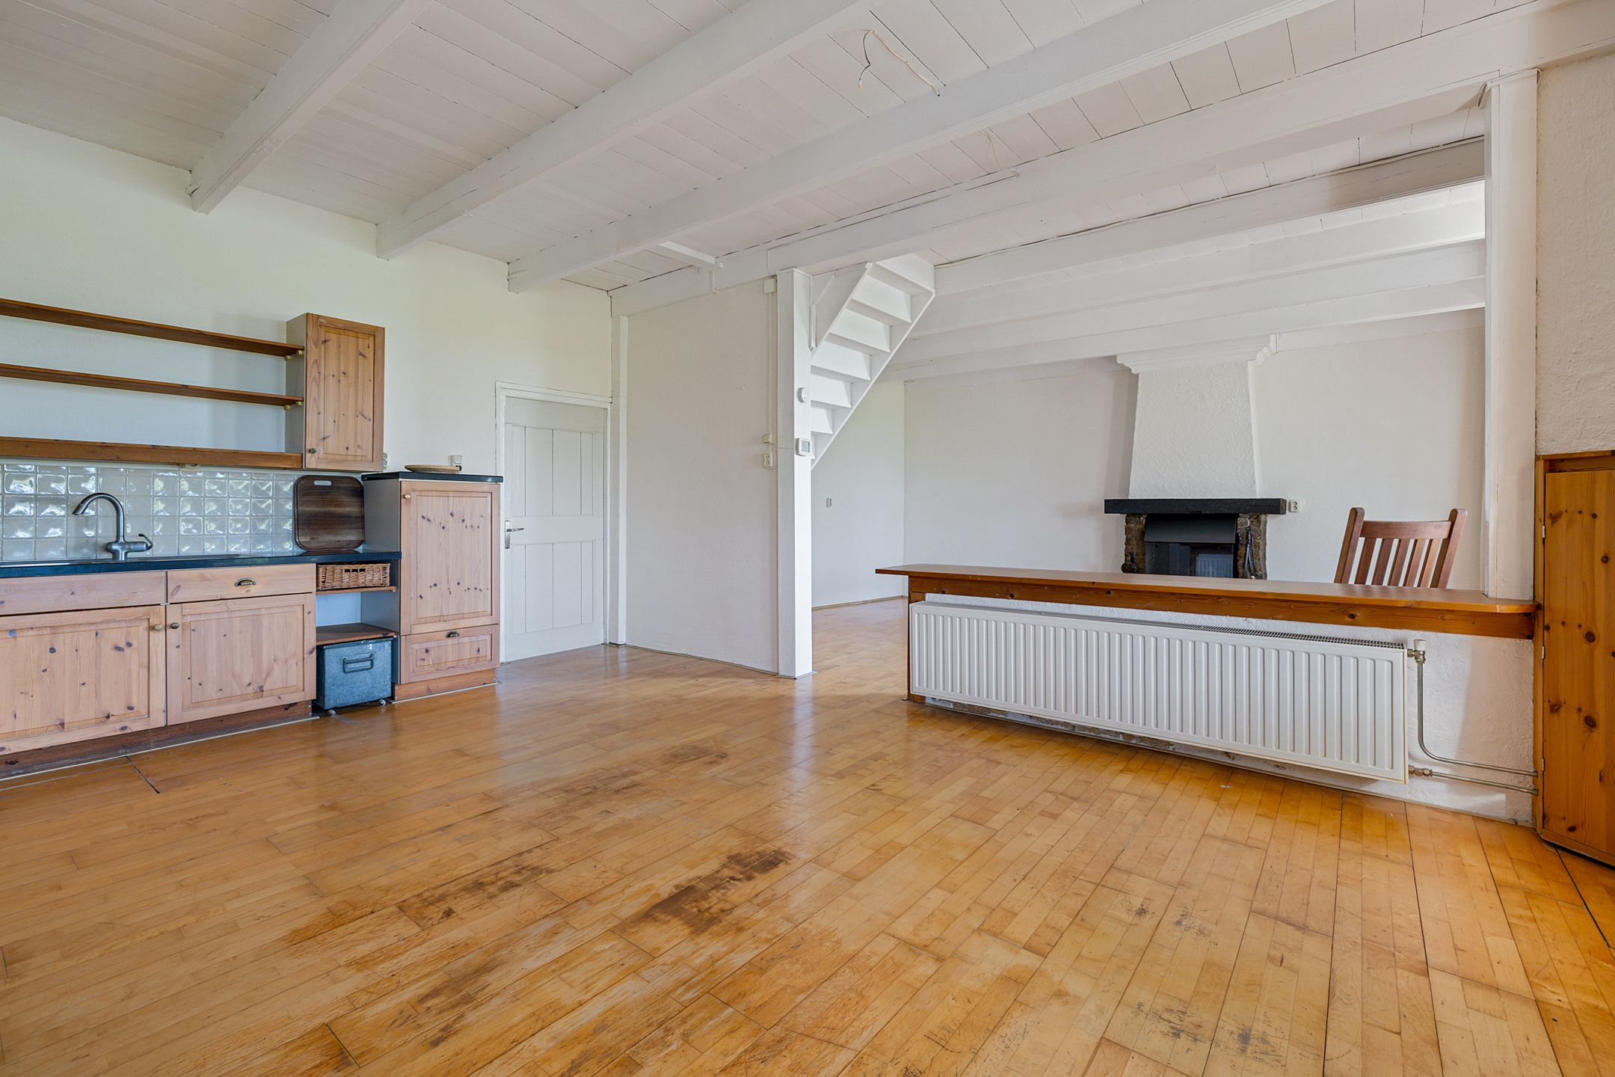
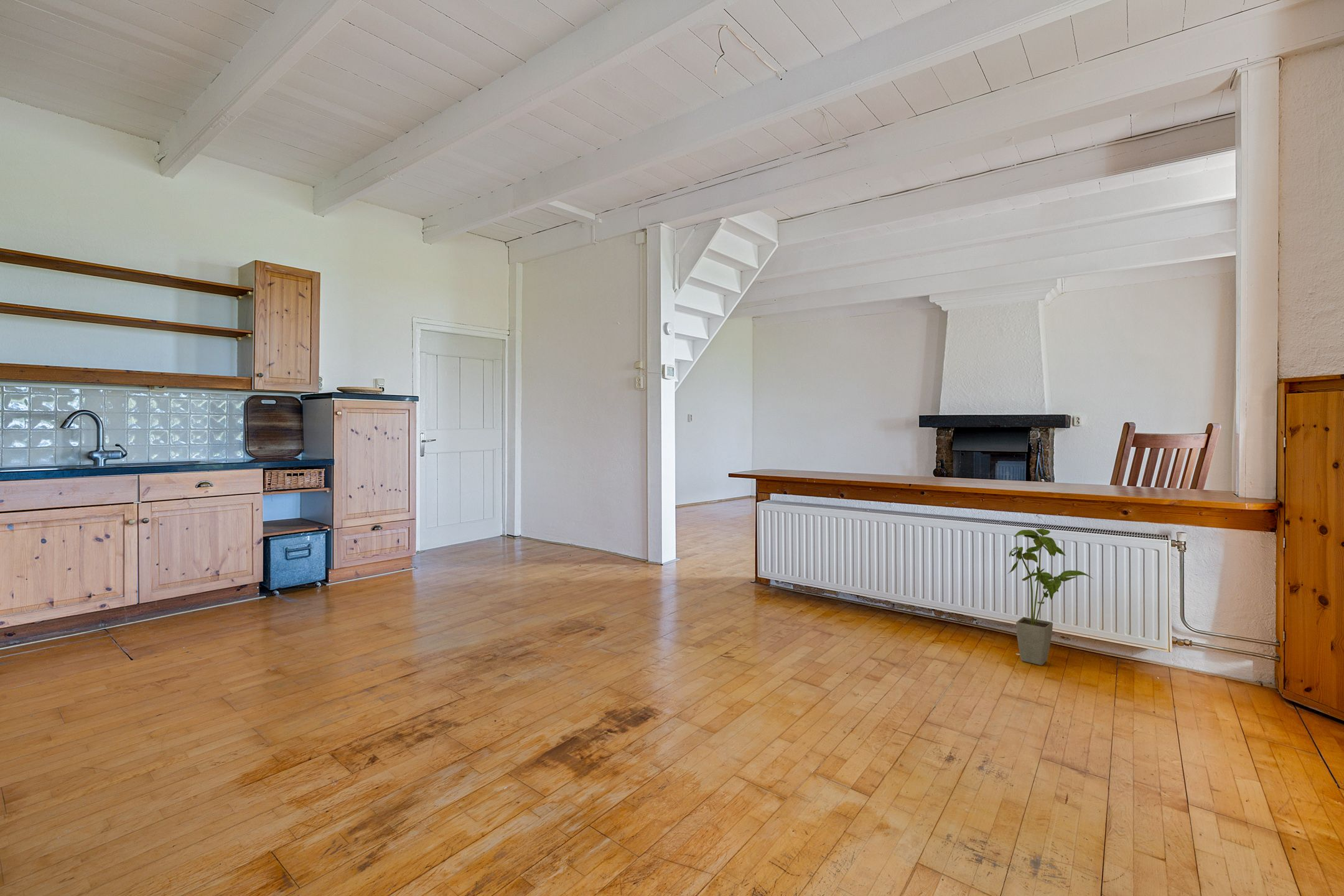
+ house plant [1007,528,1094,666]
